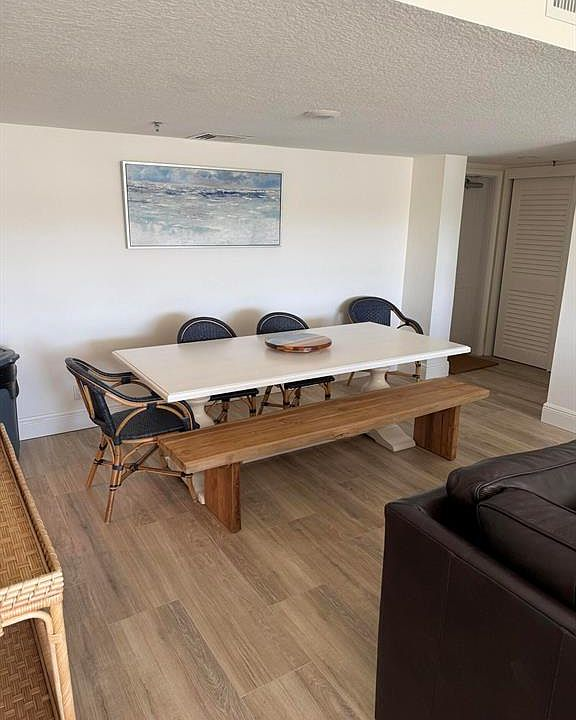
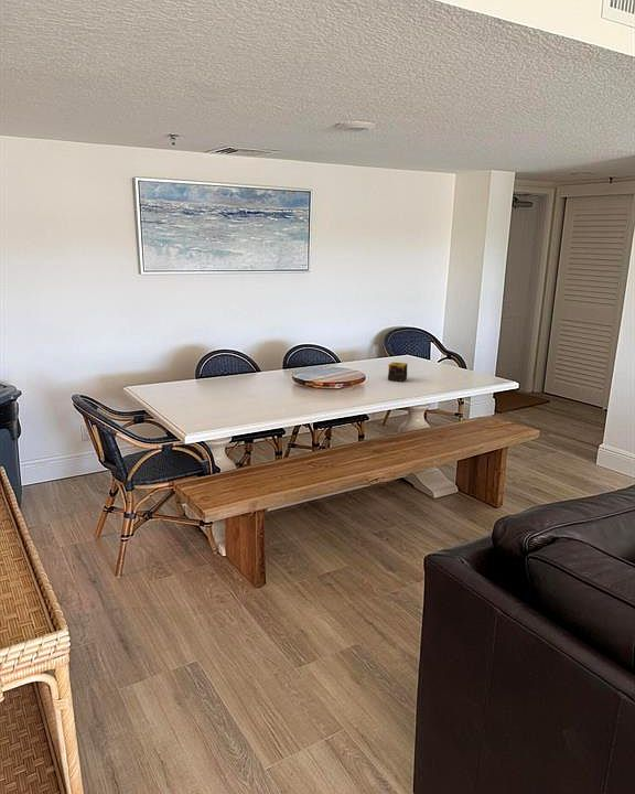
+ candle [387,361,408,383]
